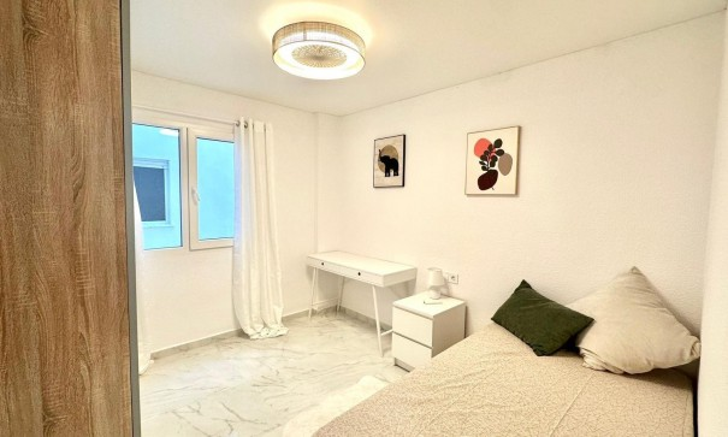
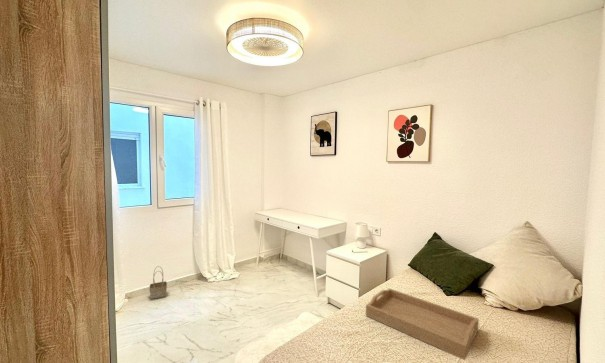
+ basket [149,265,168,300]
+ serving tray [365,287,480,361]
